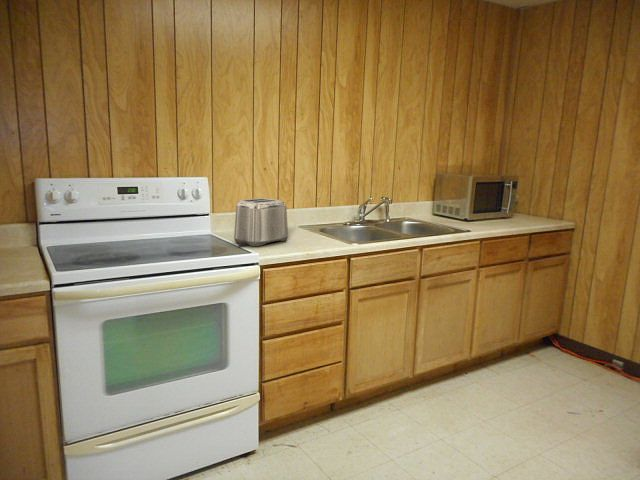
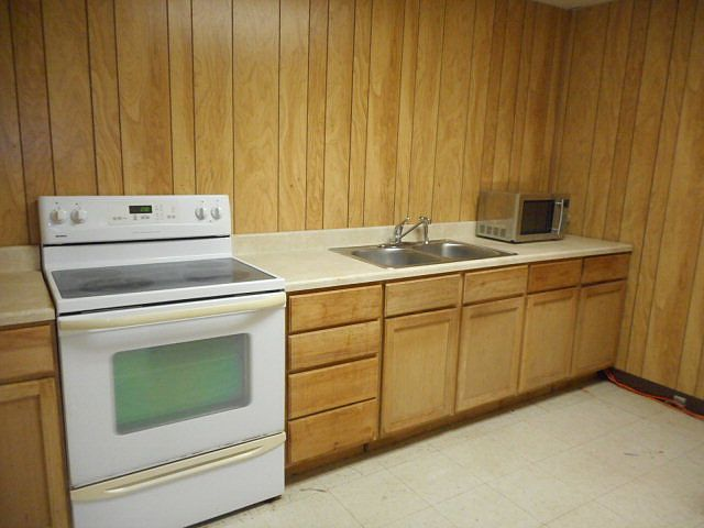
- toaster [233,197,289,248]
